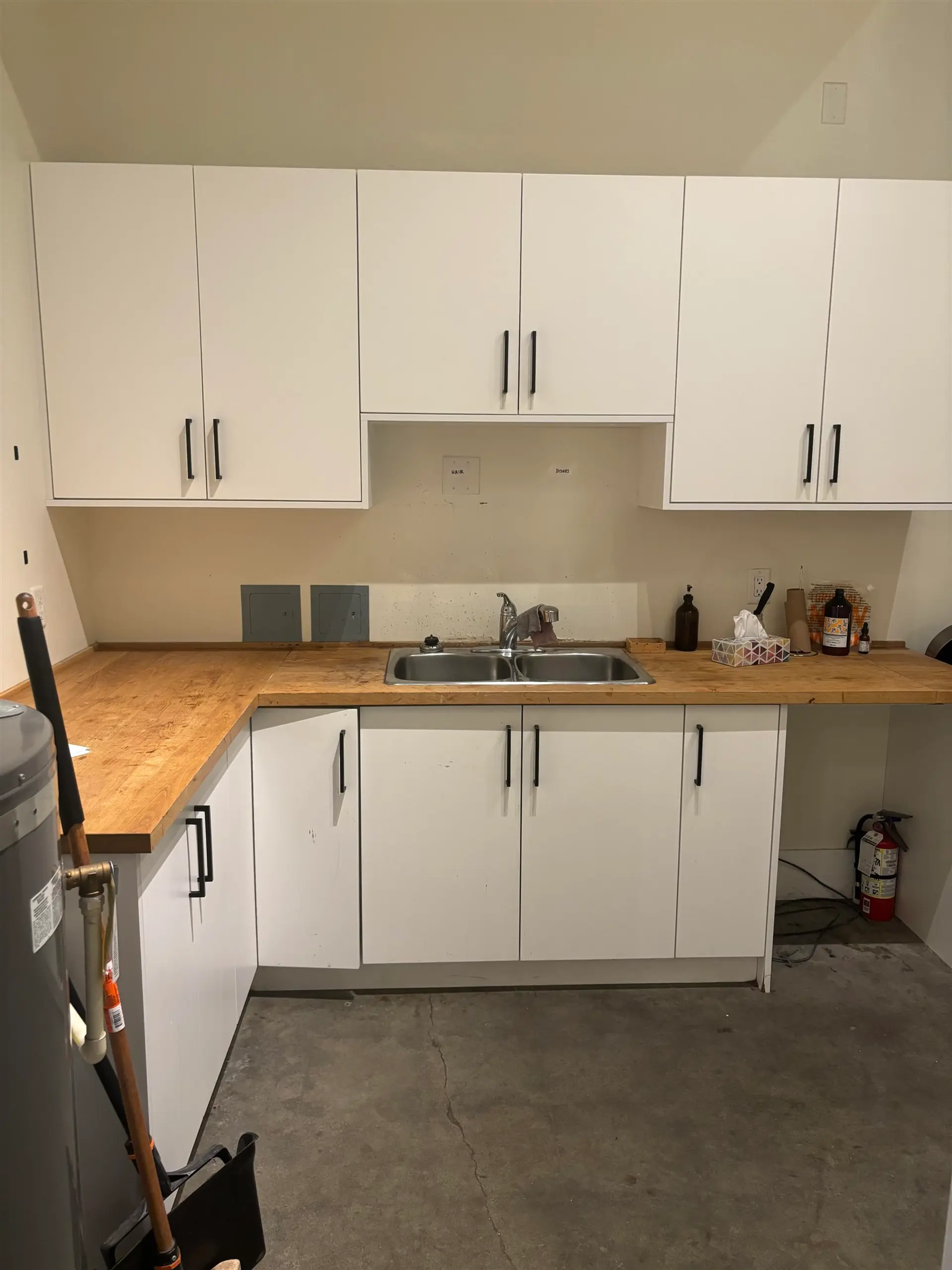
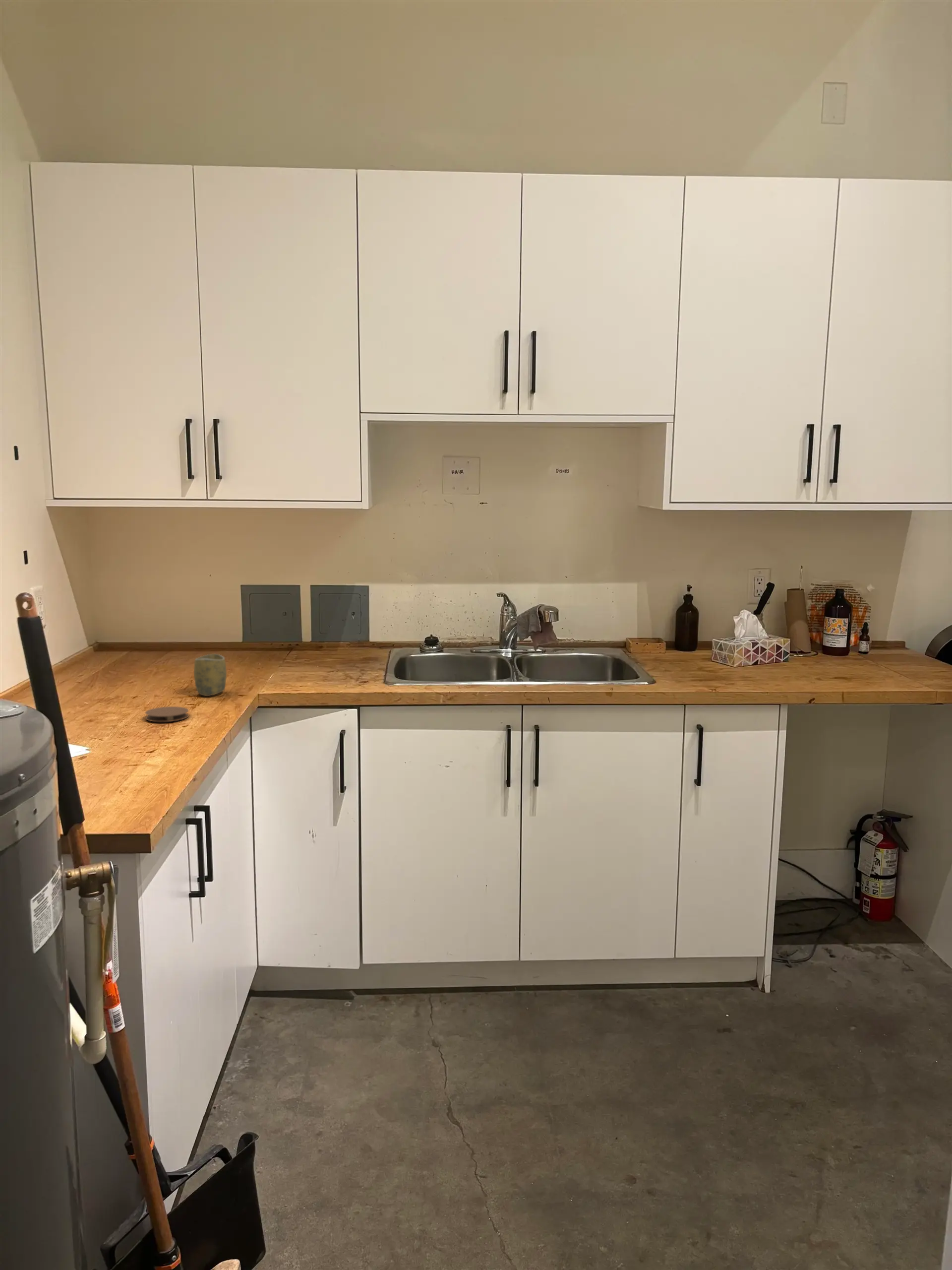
+ cup [193,653,227,697]
+ coaster [145,706,189,722]
